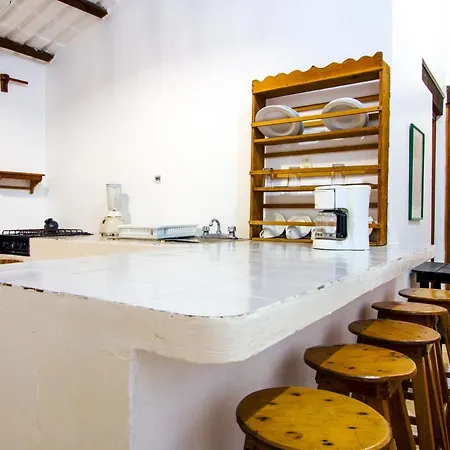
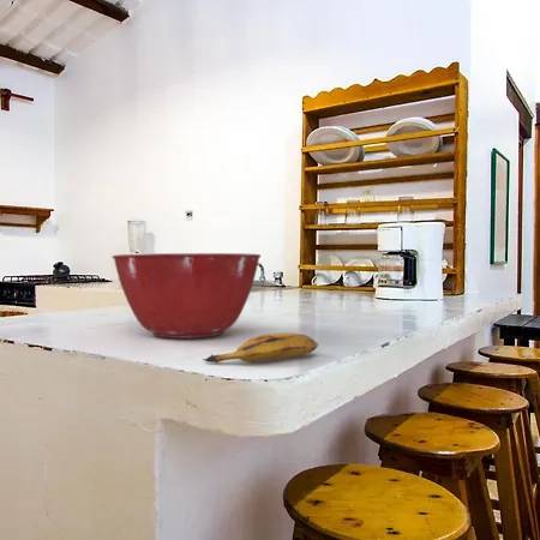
+ mixing bowl [110,252,262,338]
+ banana [202,331,319,364]
